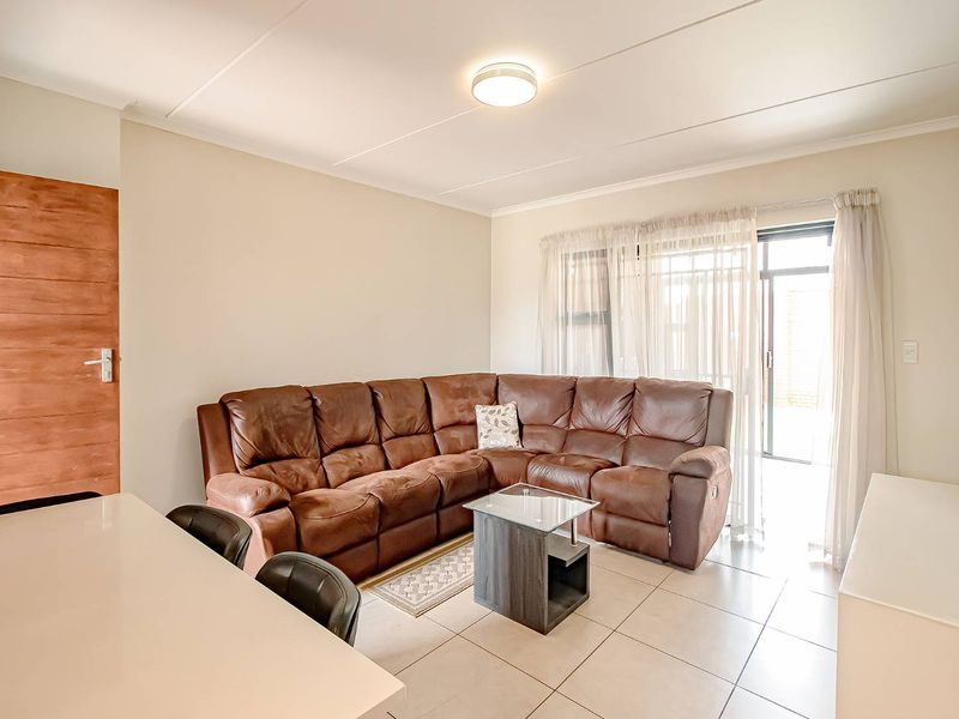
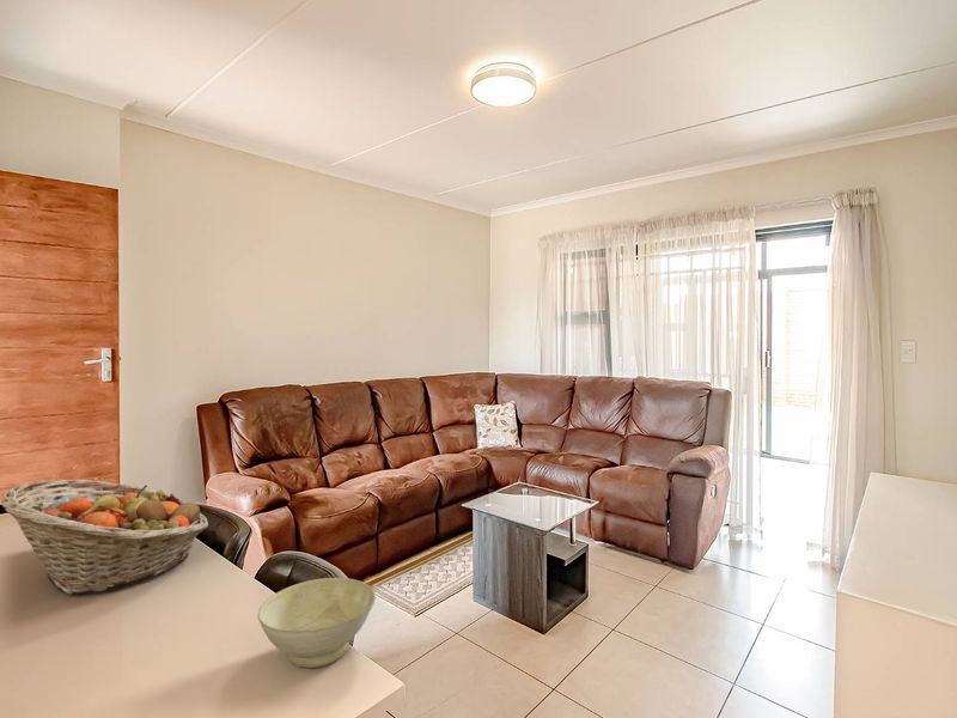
+ bowl [257,577,377,669]
+ fruit basket [0,479,209,596]
